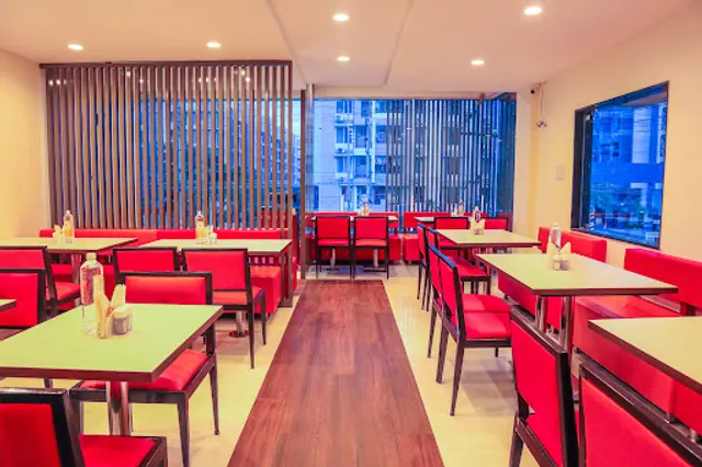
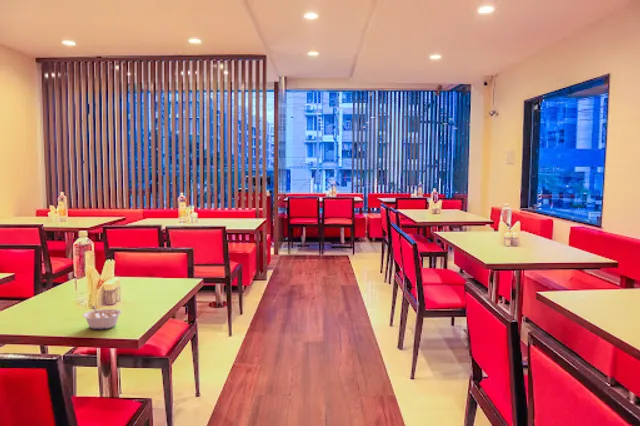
+ legume [82,305,123,330]
